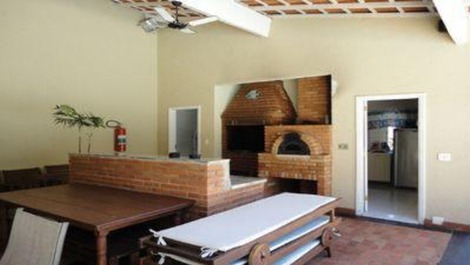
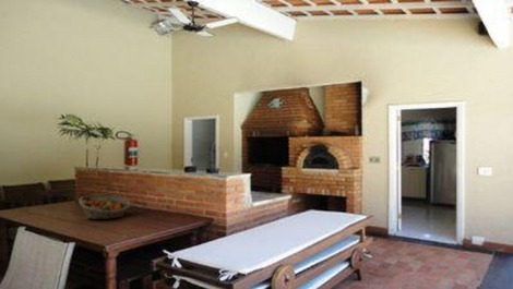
+ fruit basket [77,193,132,220]
